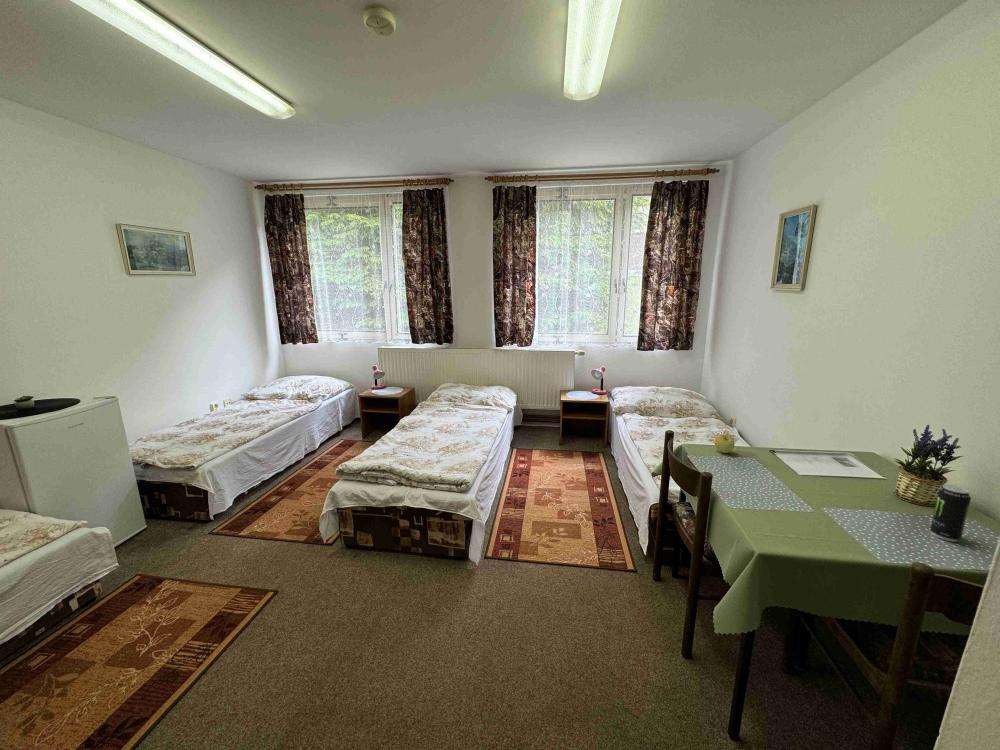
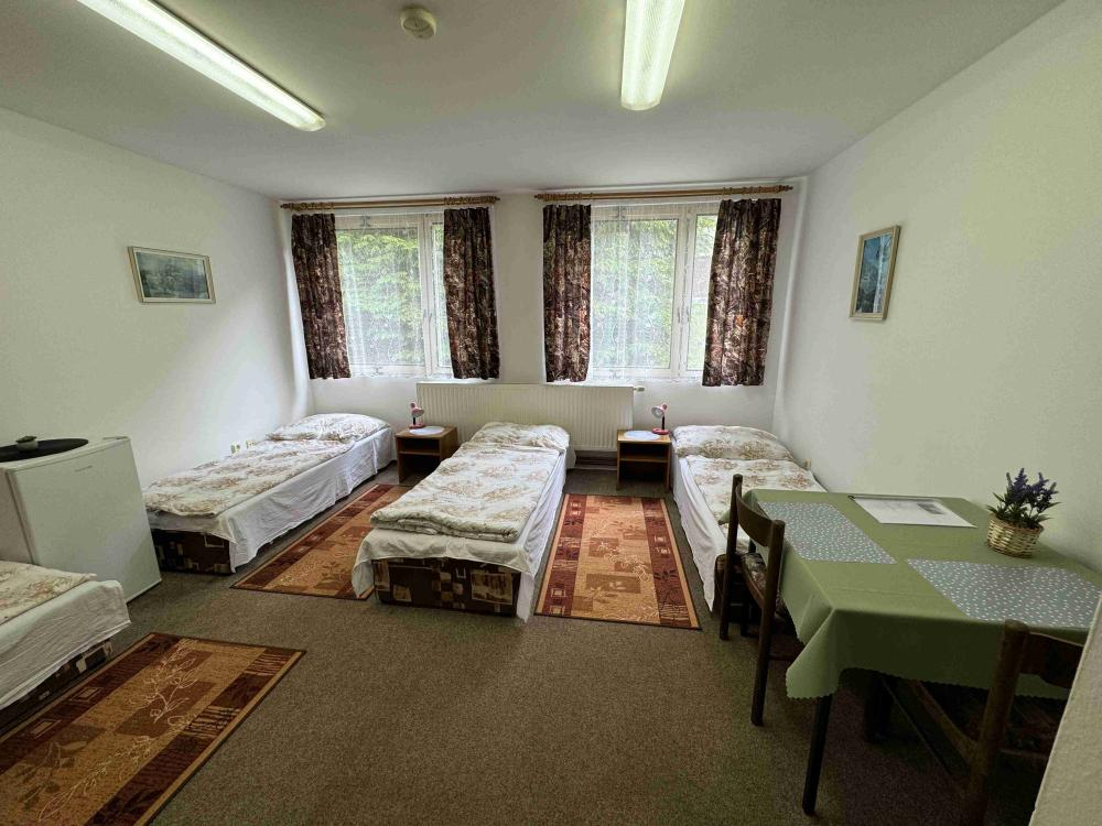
- apple [714,434,736,454]
- beverage can [929,484,972,543]
